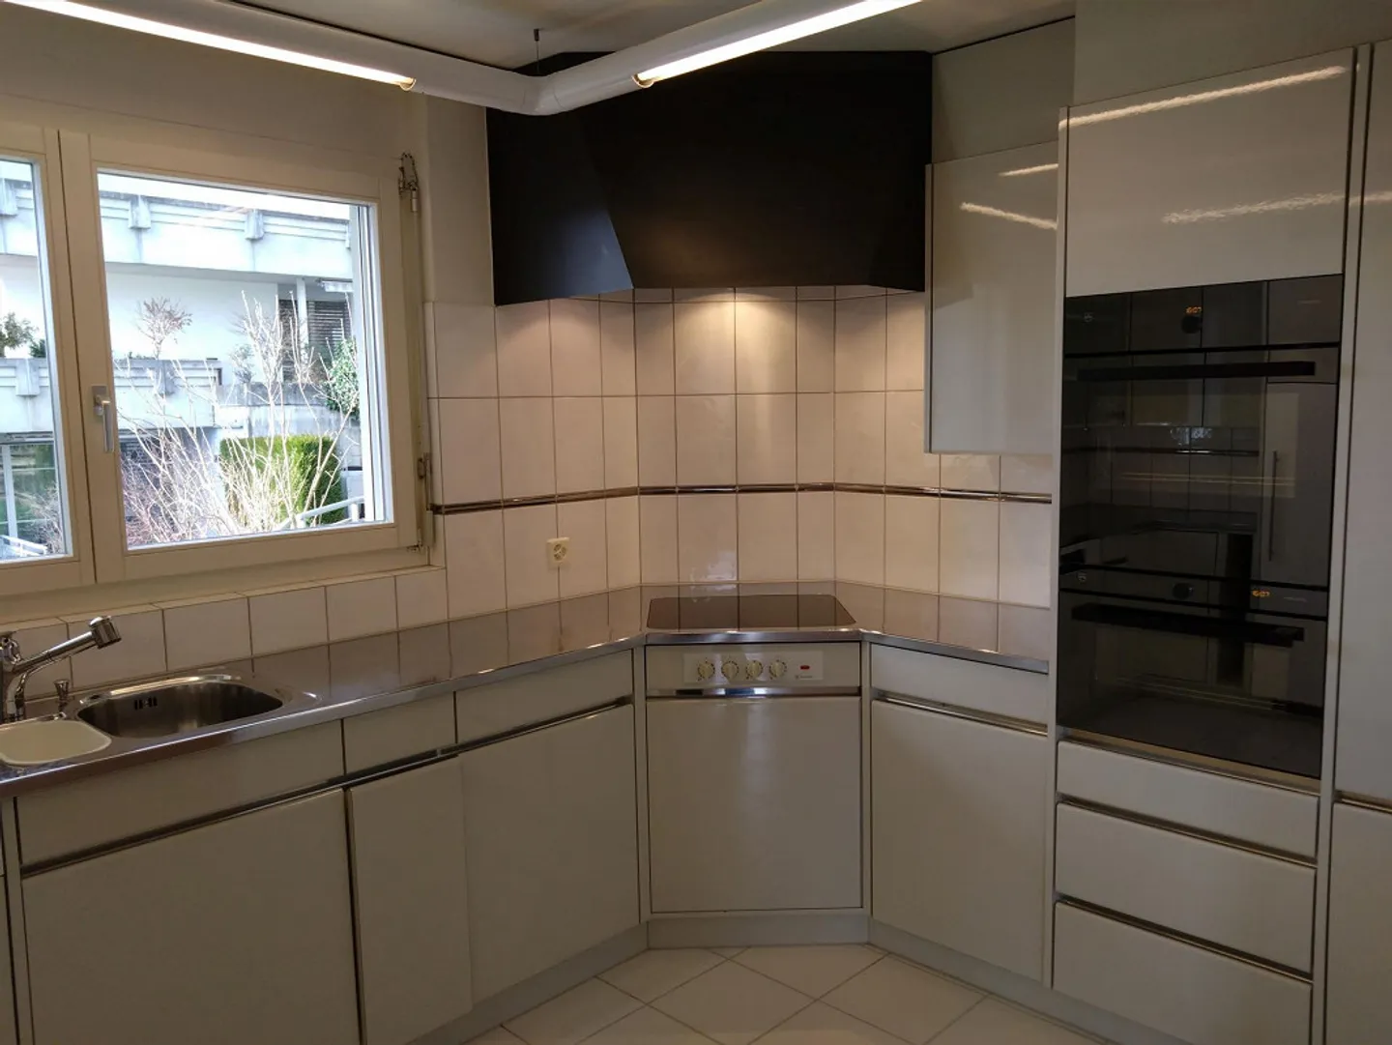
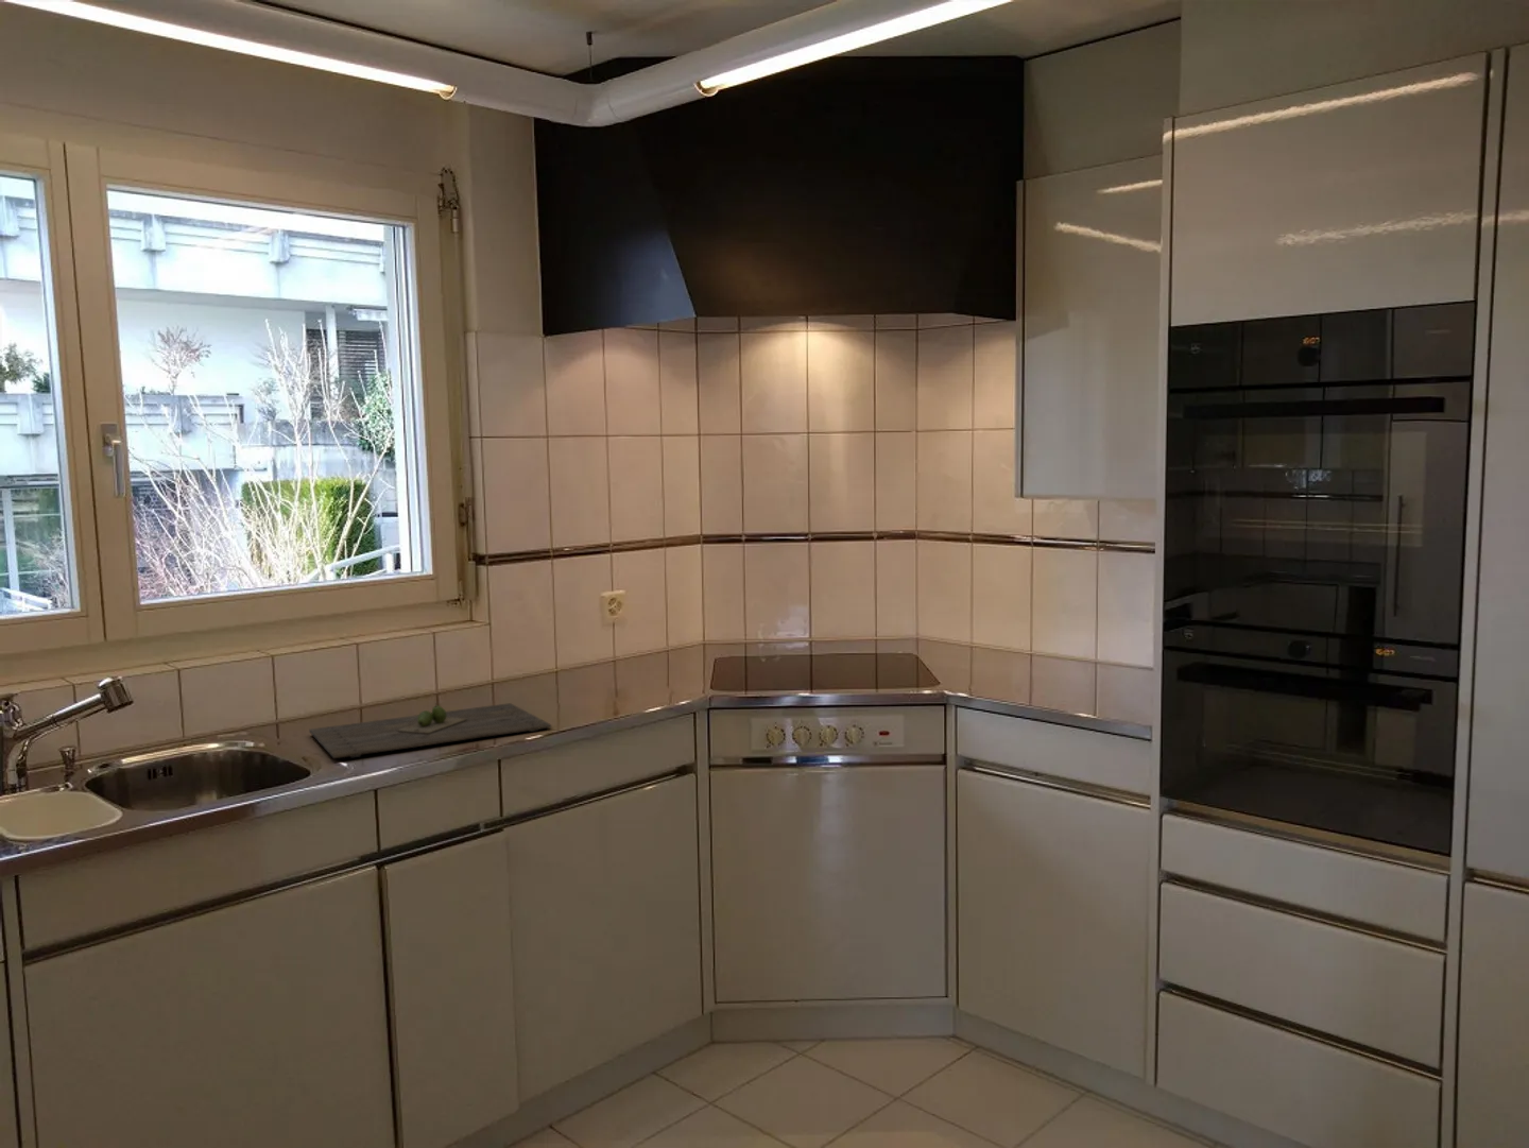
+ cutting board [307,702,552,760]
